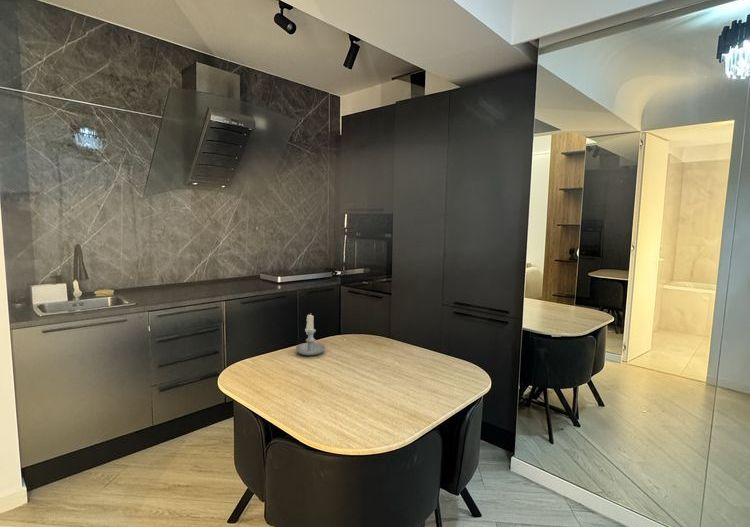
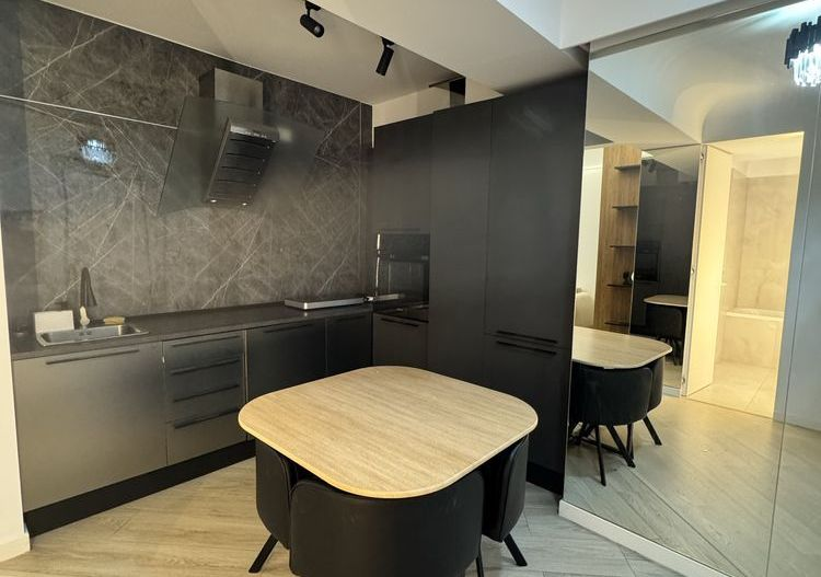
- candle [295,312,326,356]
